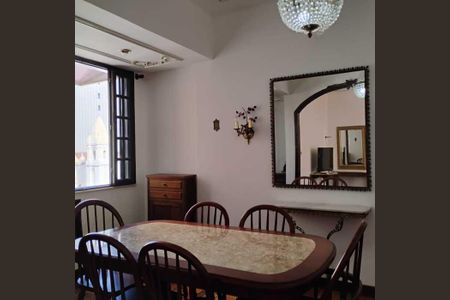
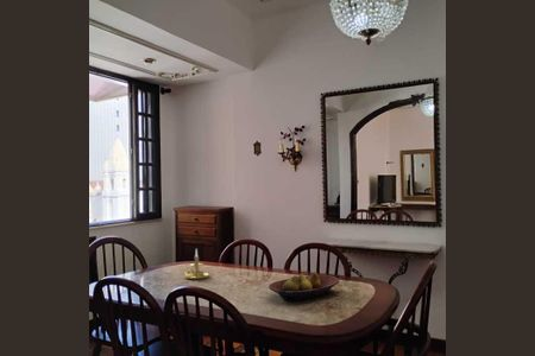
+ fruit bowl [268,271,340,301]
+ candle holder [183,248,210,280]
